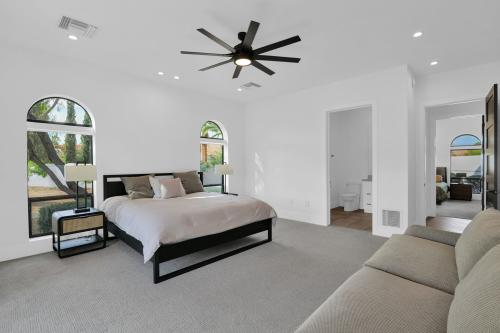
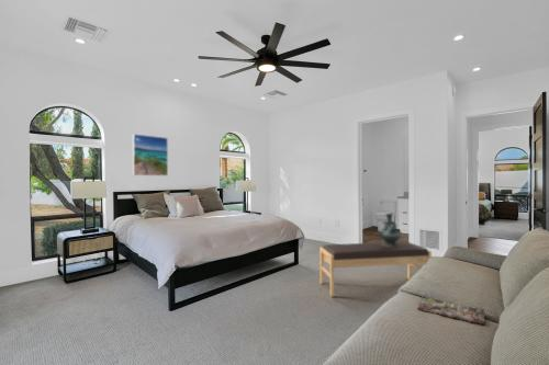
+ magazine [416,296,485,327]
+ decorative urn [377,212,403,248]
+ bench [318,241,433,298]
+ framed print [132,133,169,176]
